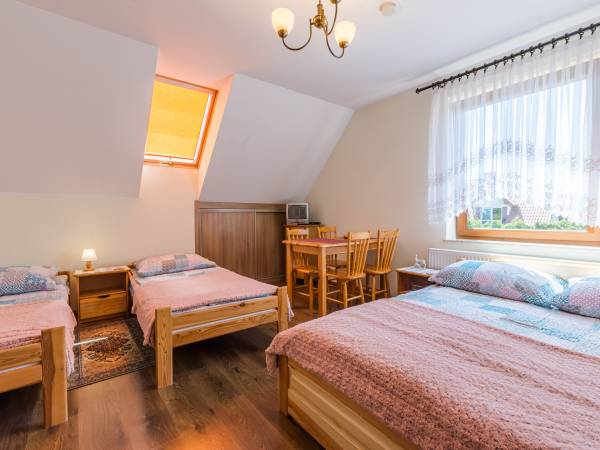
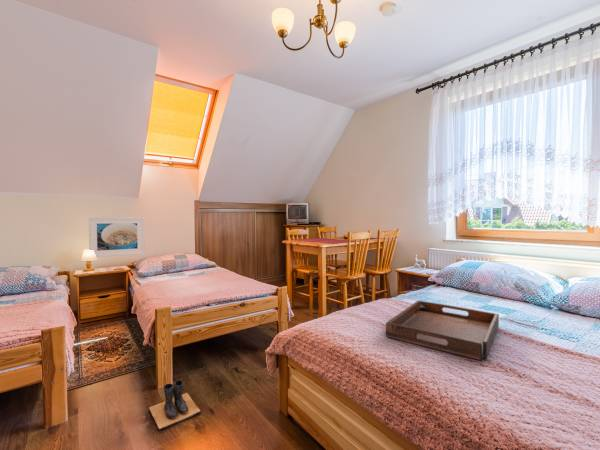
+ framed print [88,216,145,258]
+ serving tray [385,300,500,361]
+ boots [148,379,202,430]
